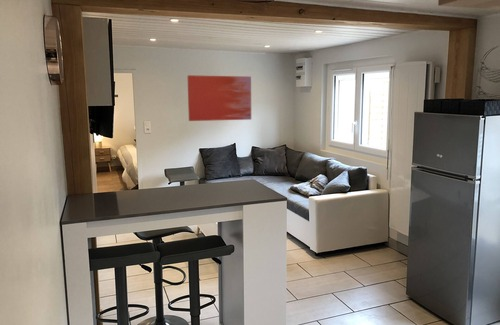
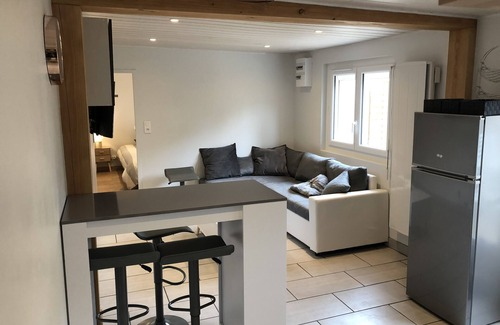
- wall art [187,74,252,122]
